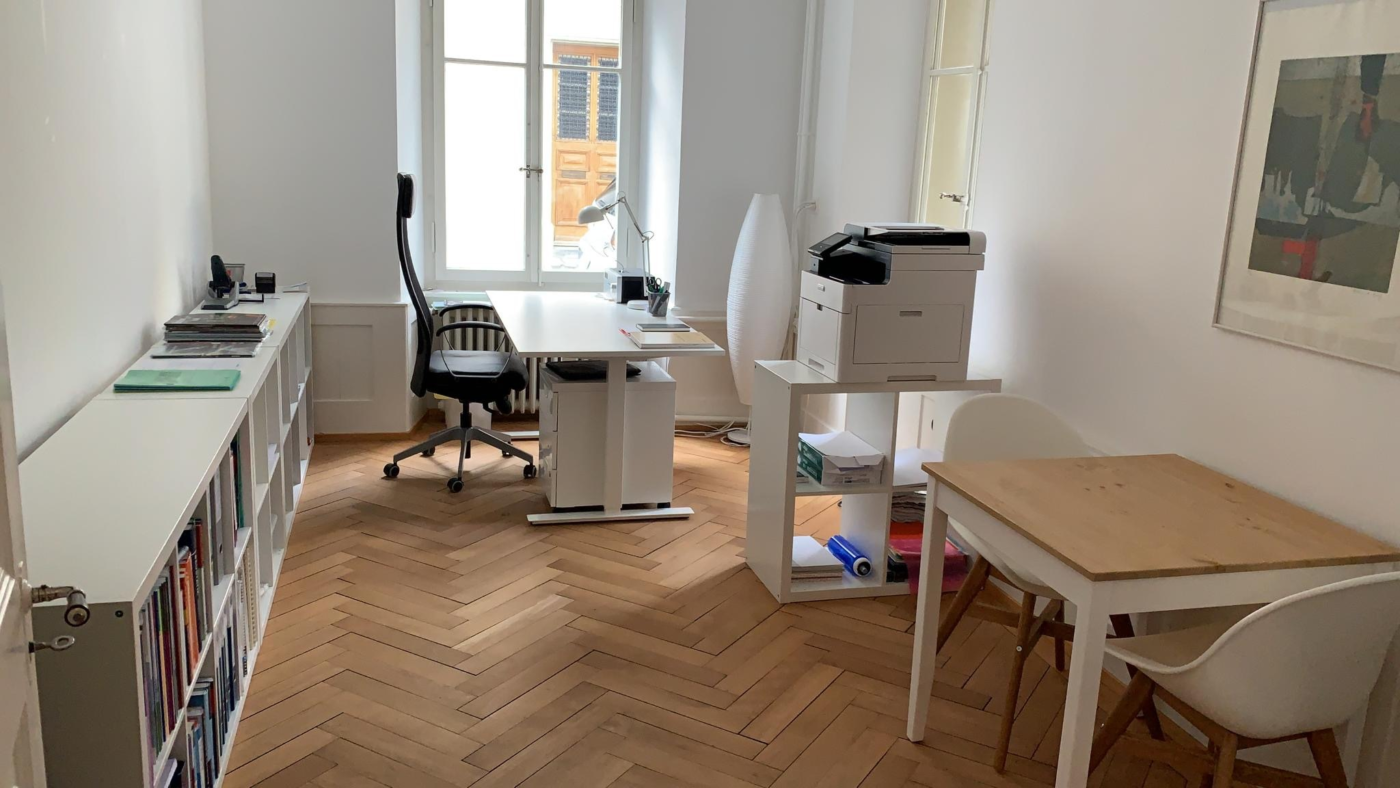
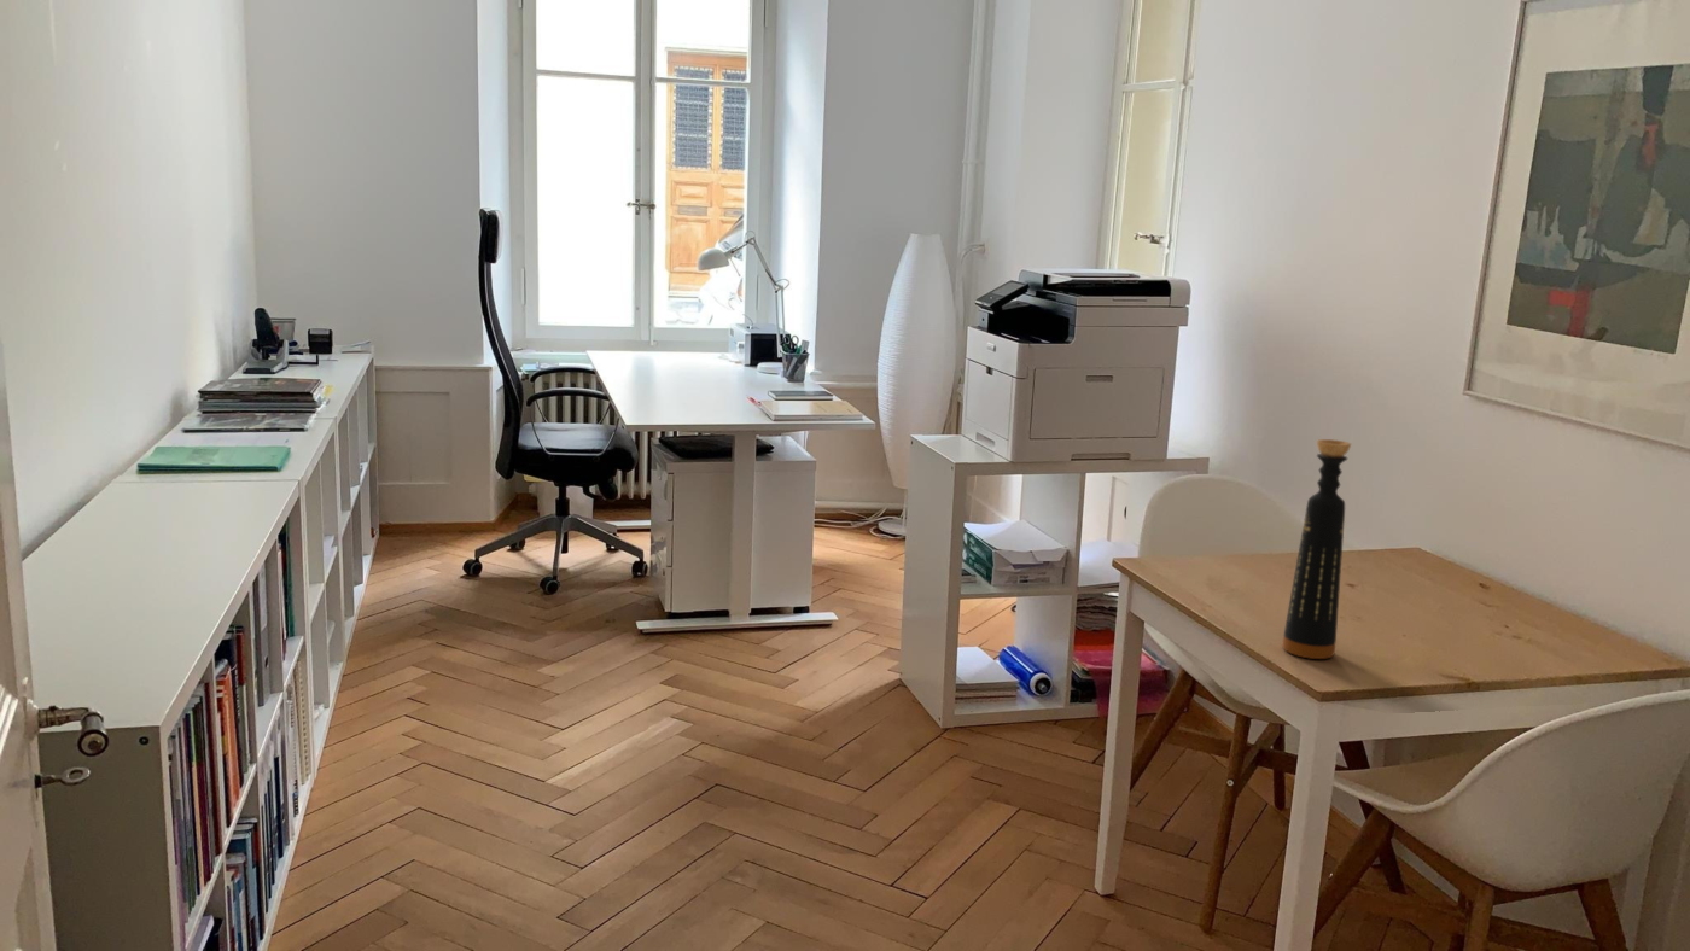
+ bottle [1281,438,1352,660]
